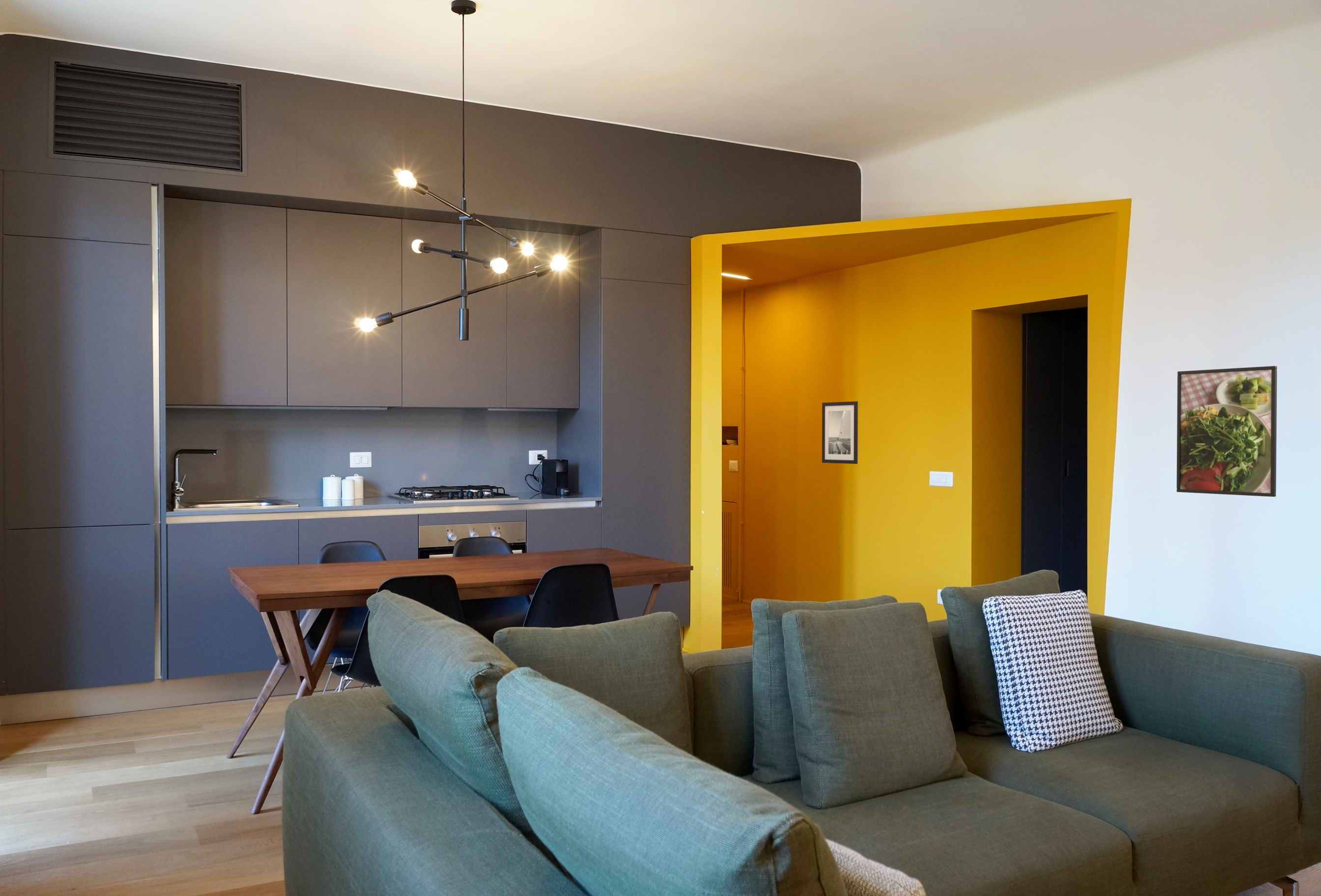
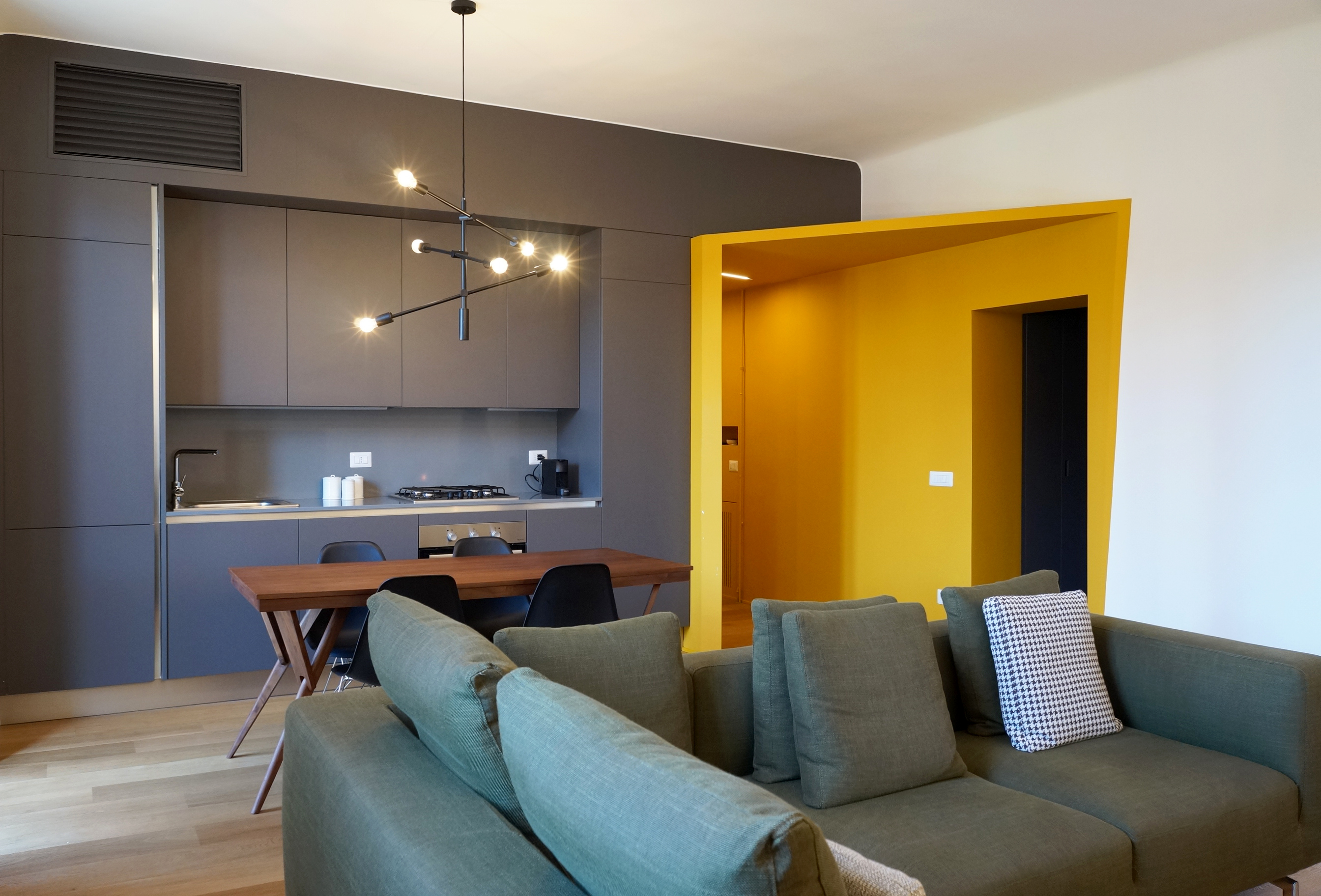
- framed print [1176,365,1278,497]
- wall art [822,401,858,464]
